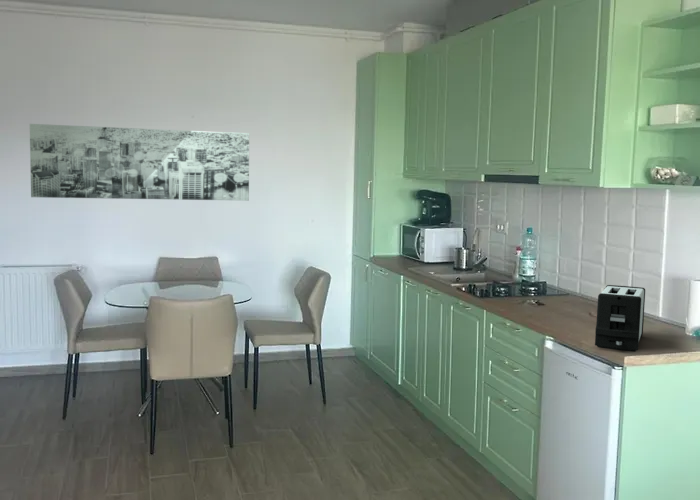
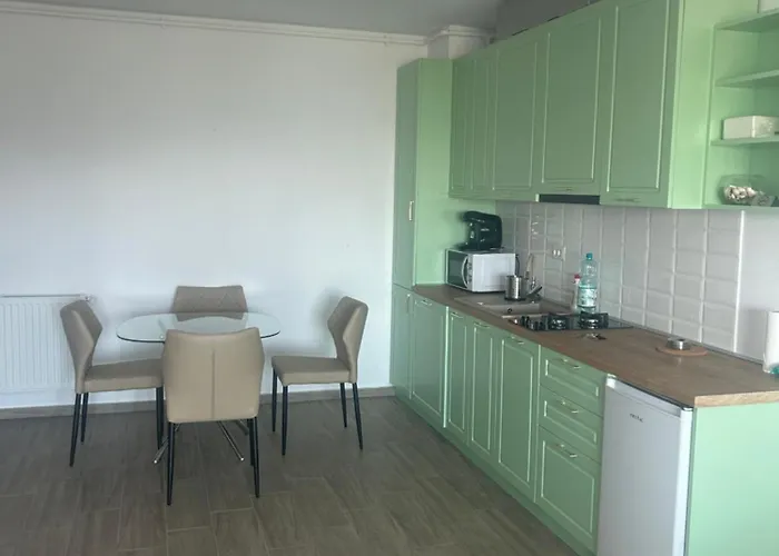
- toaster [594,284,646,353]
- wall art [29,123,250,202]
